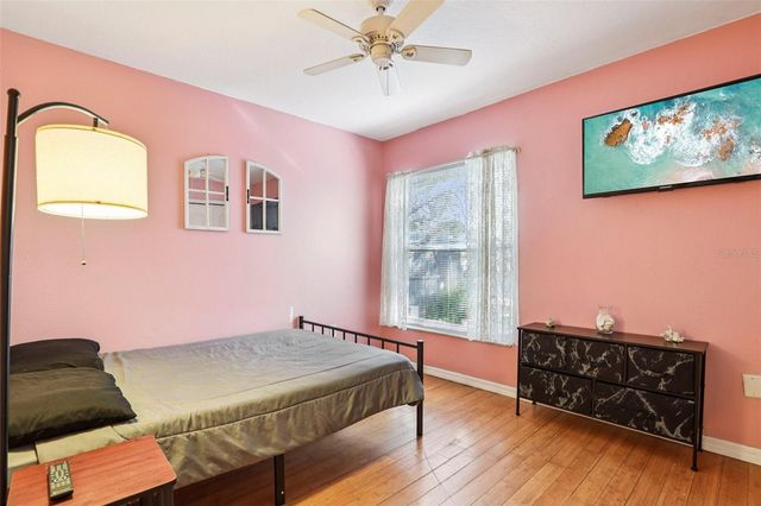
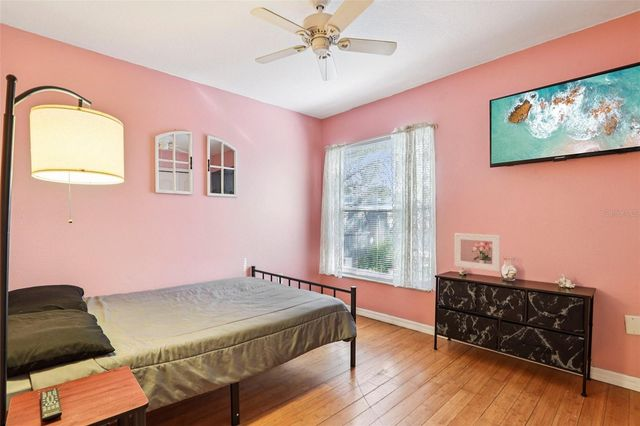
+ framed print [454,232,501,273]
